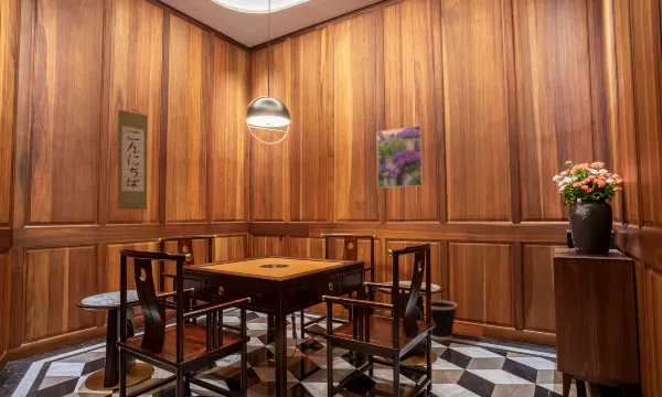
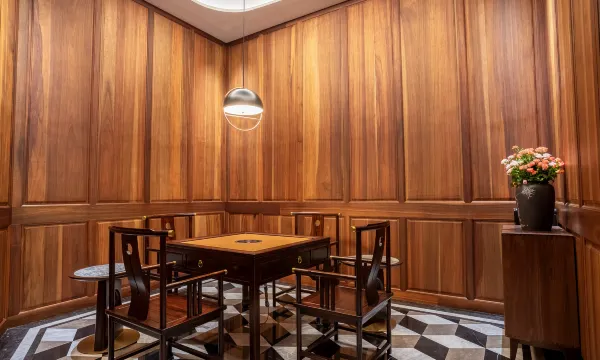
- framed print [376,125,424,190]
- wall scroll [116,108,149,211]
- wastebasket [423,299,458,341]
